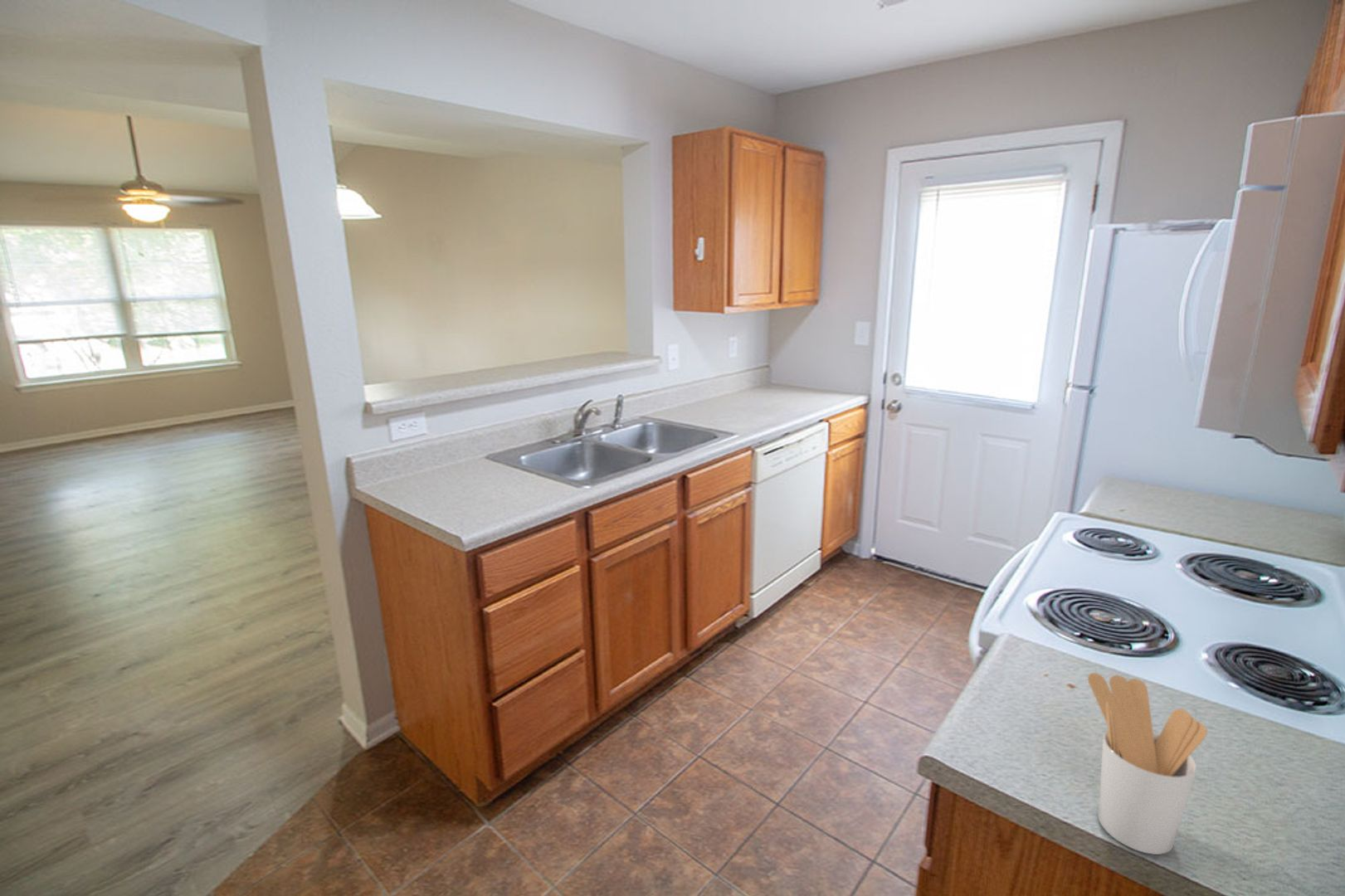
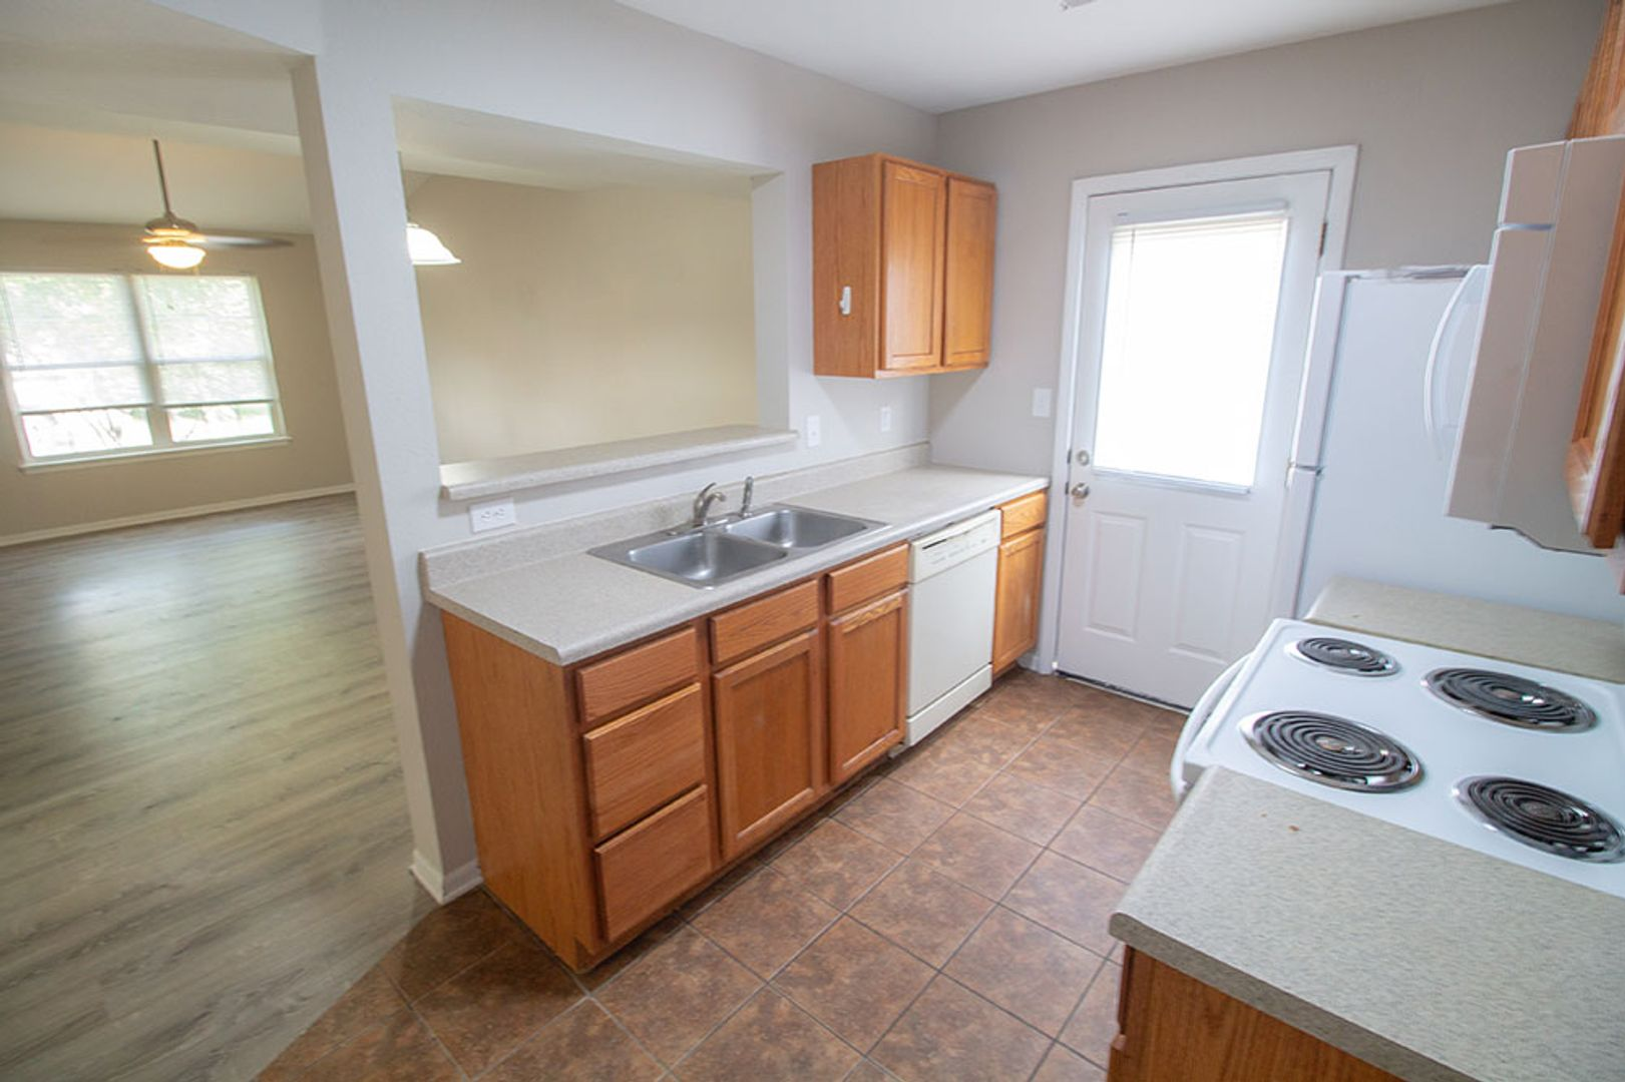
- utensil holder [1087,672,1208,855]
